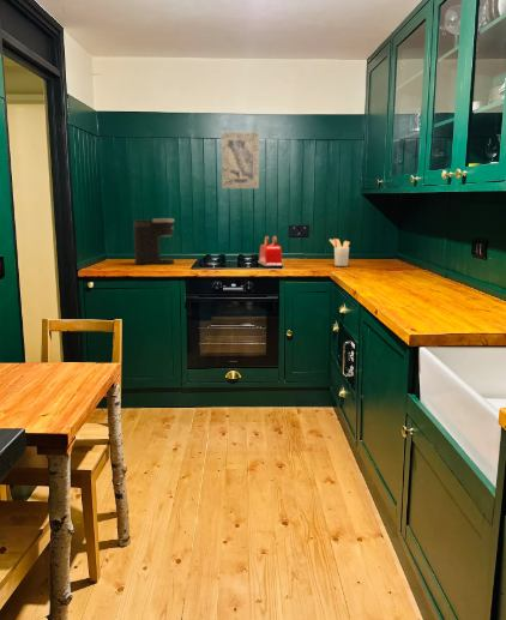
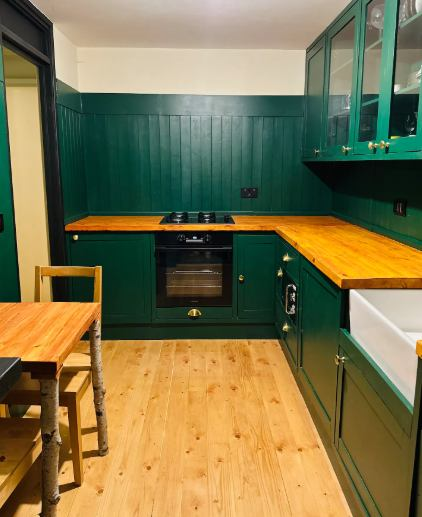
- wall art [221,131,260,189]
- coffee maker [132,217,175,265]
- utensil holder [329,237,351,267]
- toaster [257,235,285,267]
